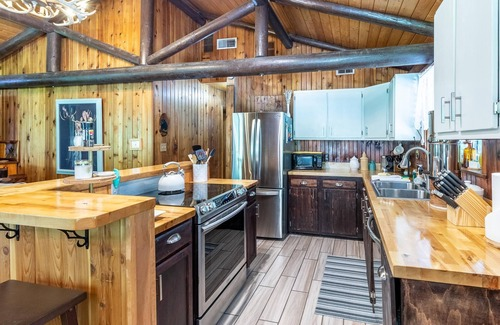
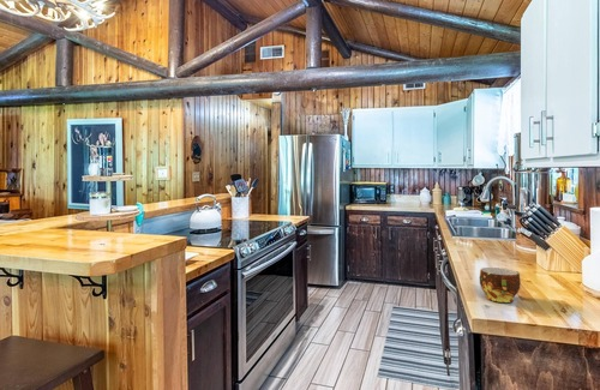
+ cup [479,266,522,304]
